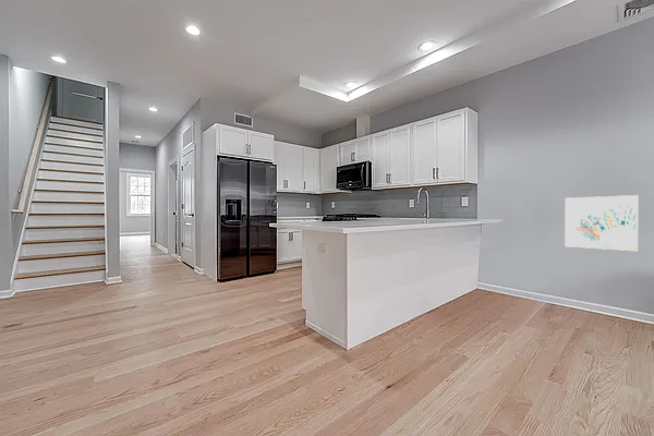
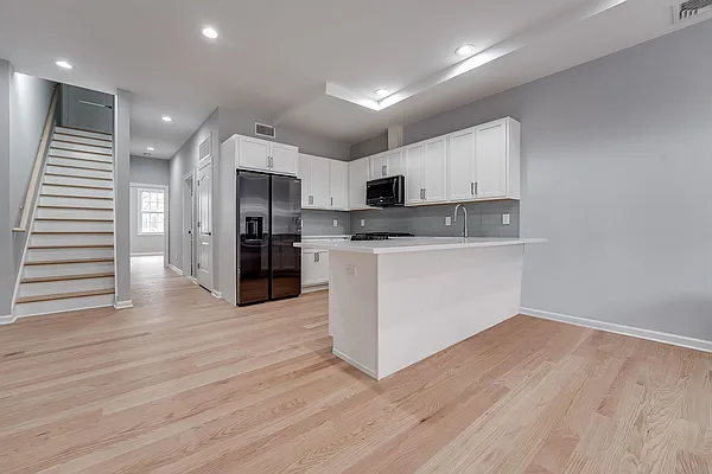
- wall art [564,194,639,252]
